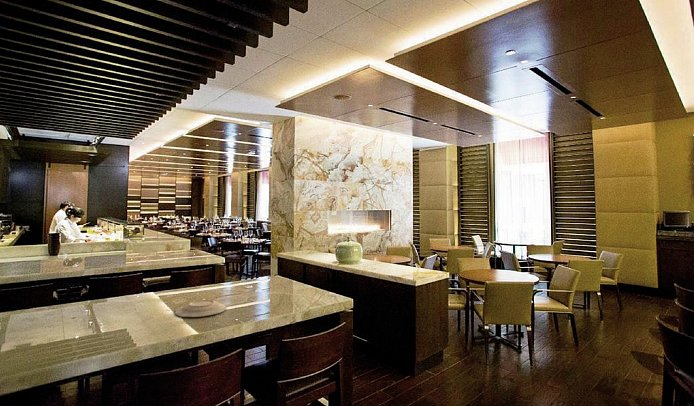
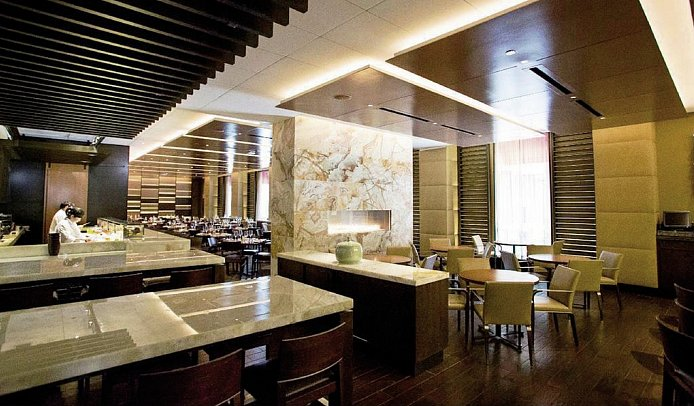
- plate [174,299,228,318]
